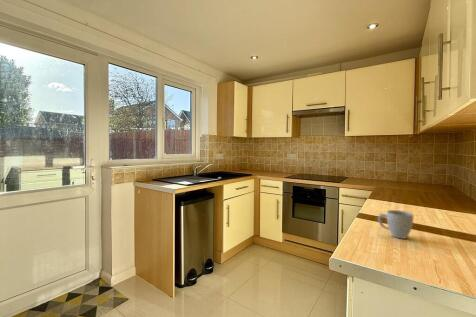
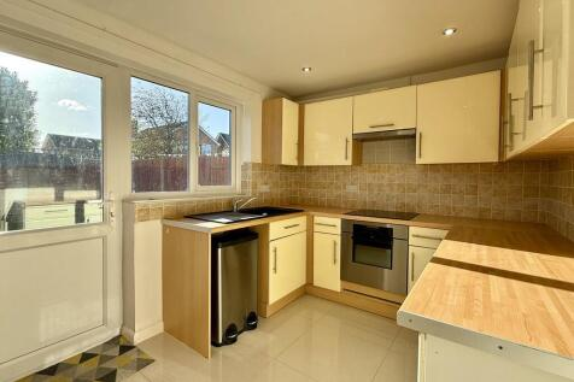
- mug [377,209,414,240]
